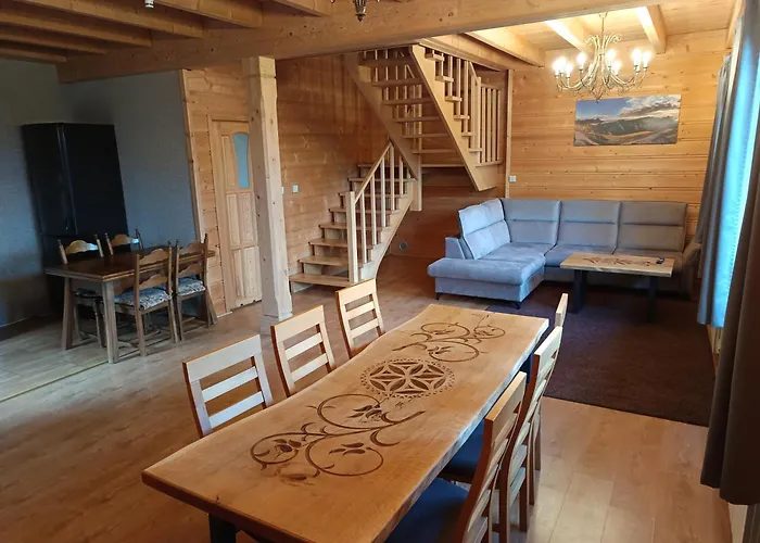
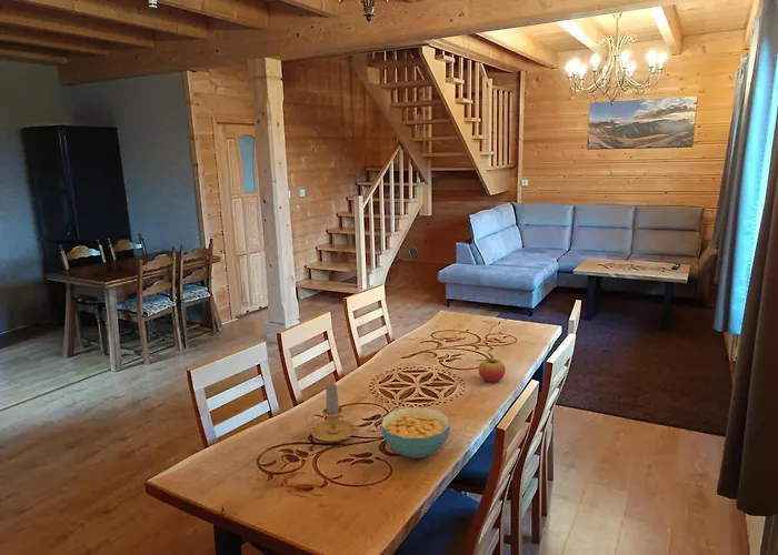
+ fruit [478,351,507,384]
+ candle [305,382,357,444]
+ cereal bowl [380,406,451,460]
